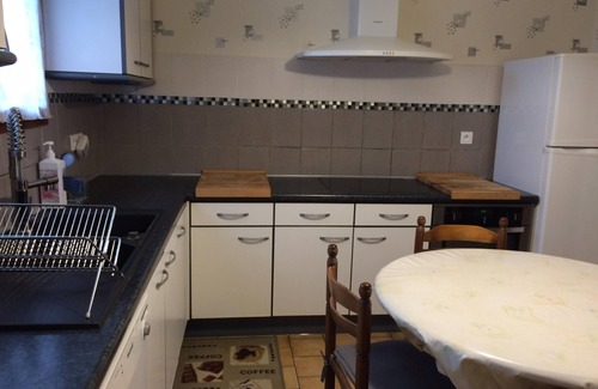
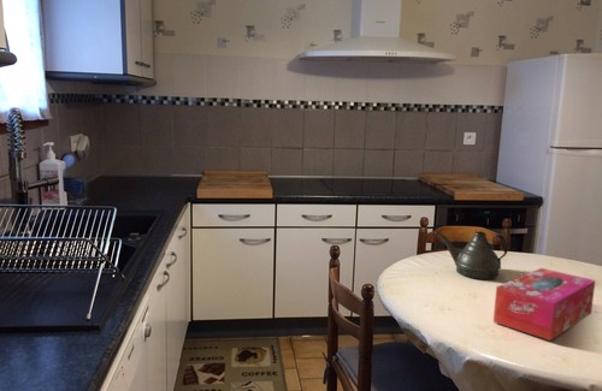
+ teapot [433,231,508,280]
+ tissue box [492,267,596,342]
